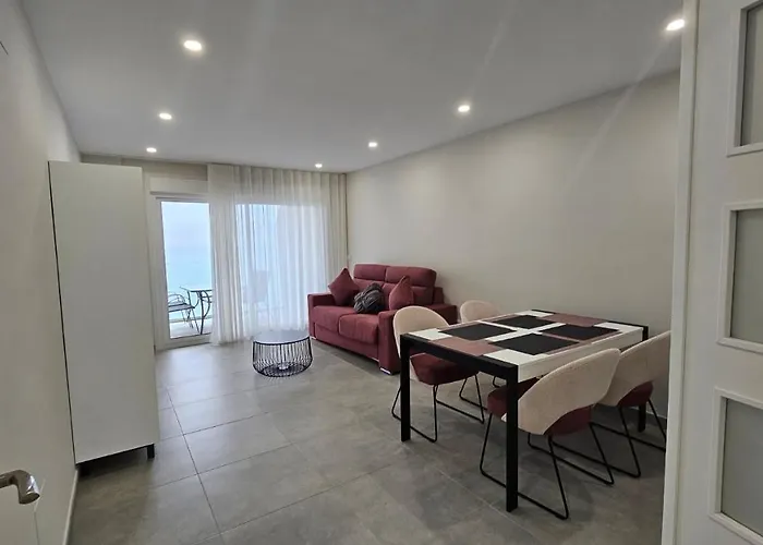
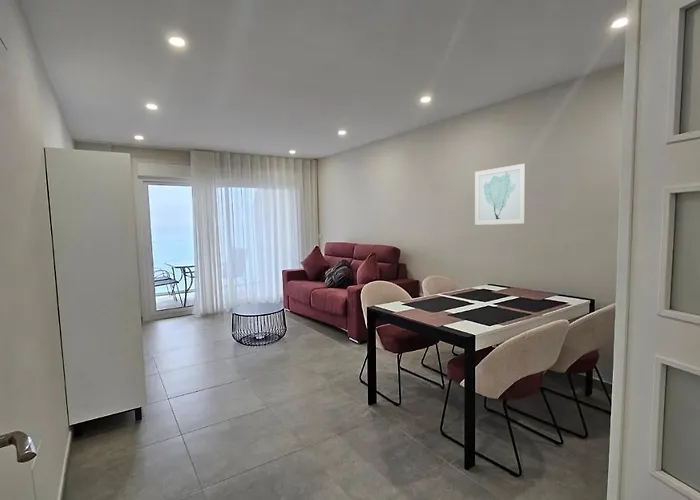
+ wall art [474,163,526,226]
